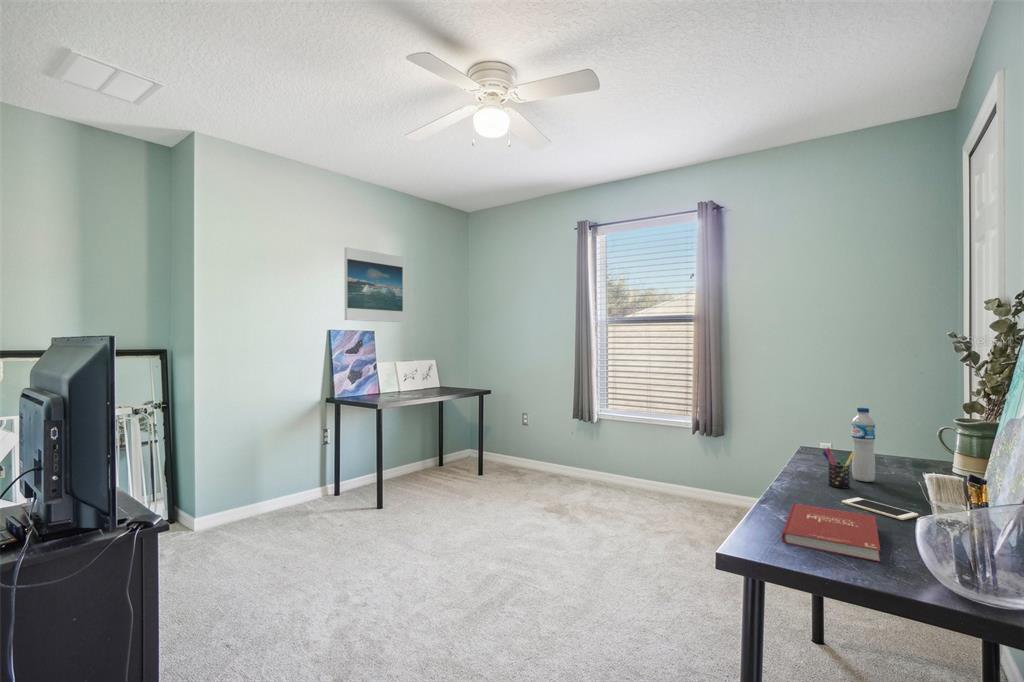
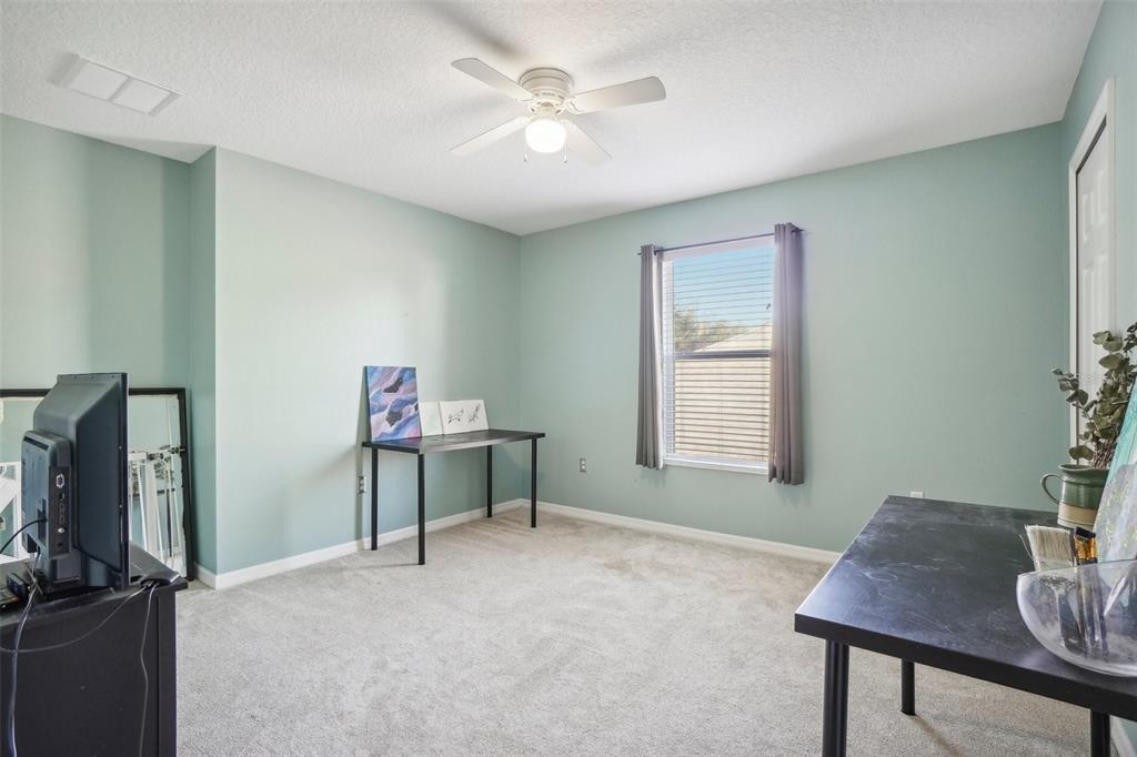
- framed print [344,246,404,323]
- cell phone [841,497,919,521]
- book [781,502,881,563]
- water bottle [851,407,876,483]
- pen holder [822,446,854,489]
